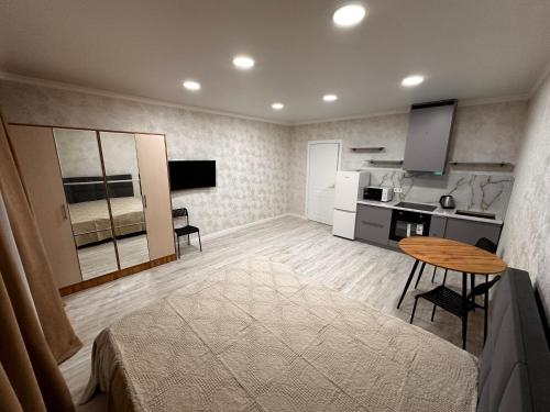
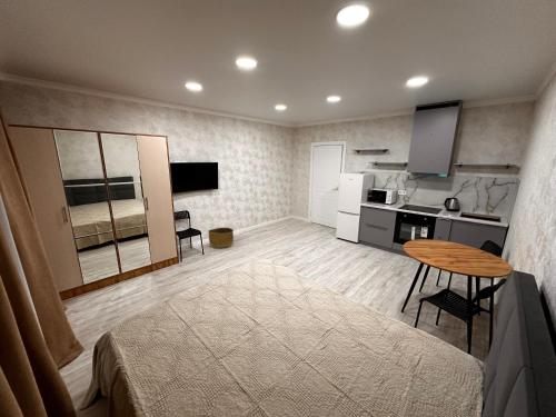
+ basket [207,227,235,249]
